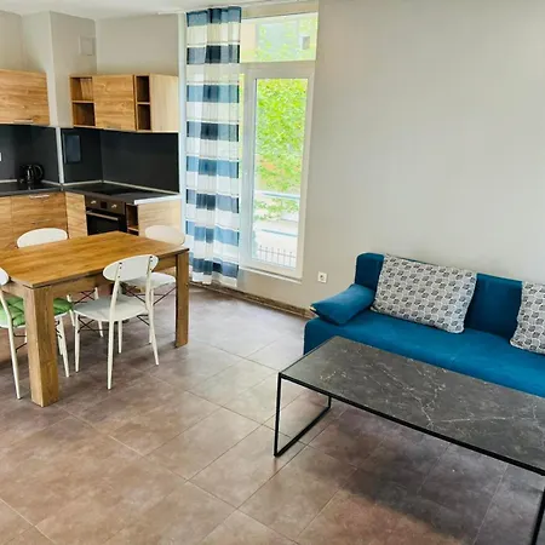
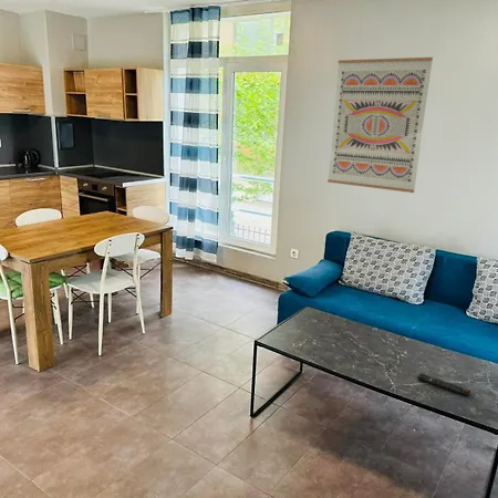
+ wall art [326,56,434,194]
+ remote control [416,373,471,397]
